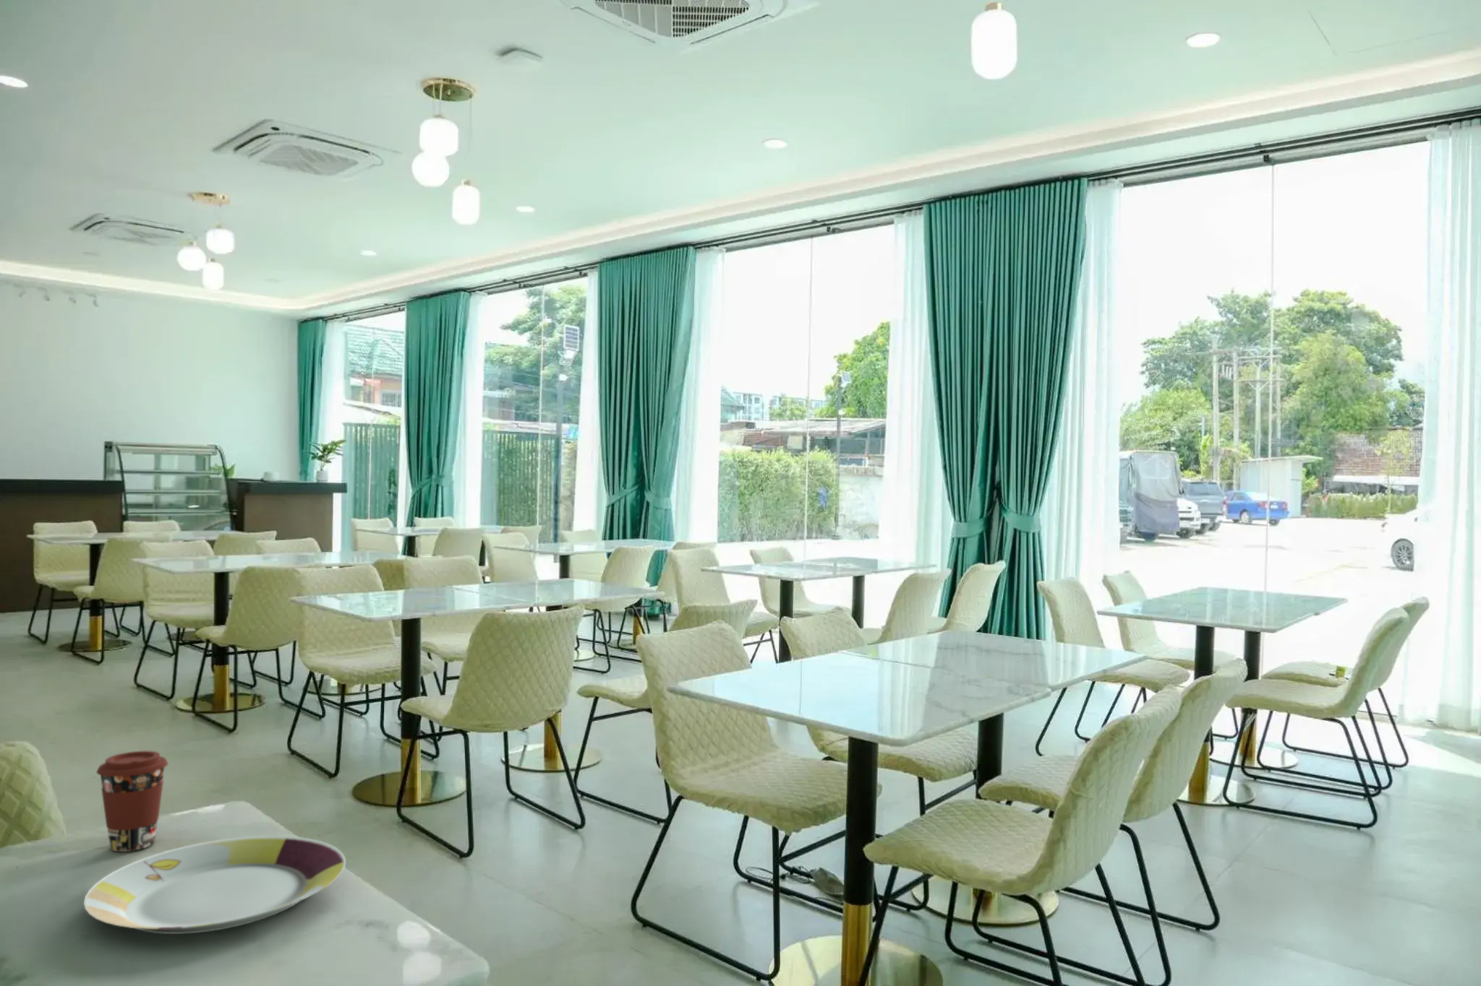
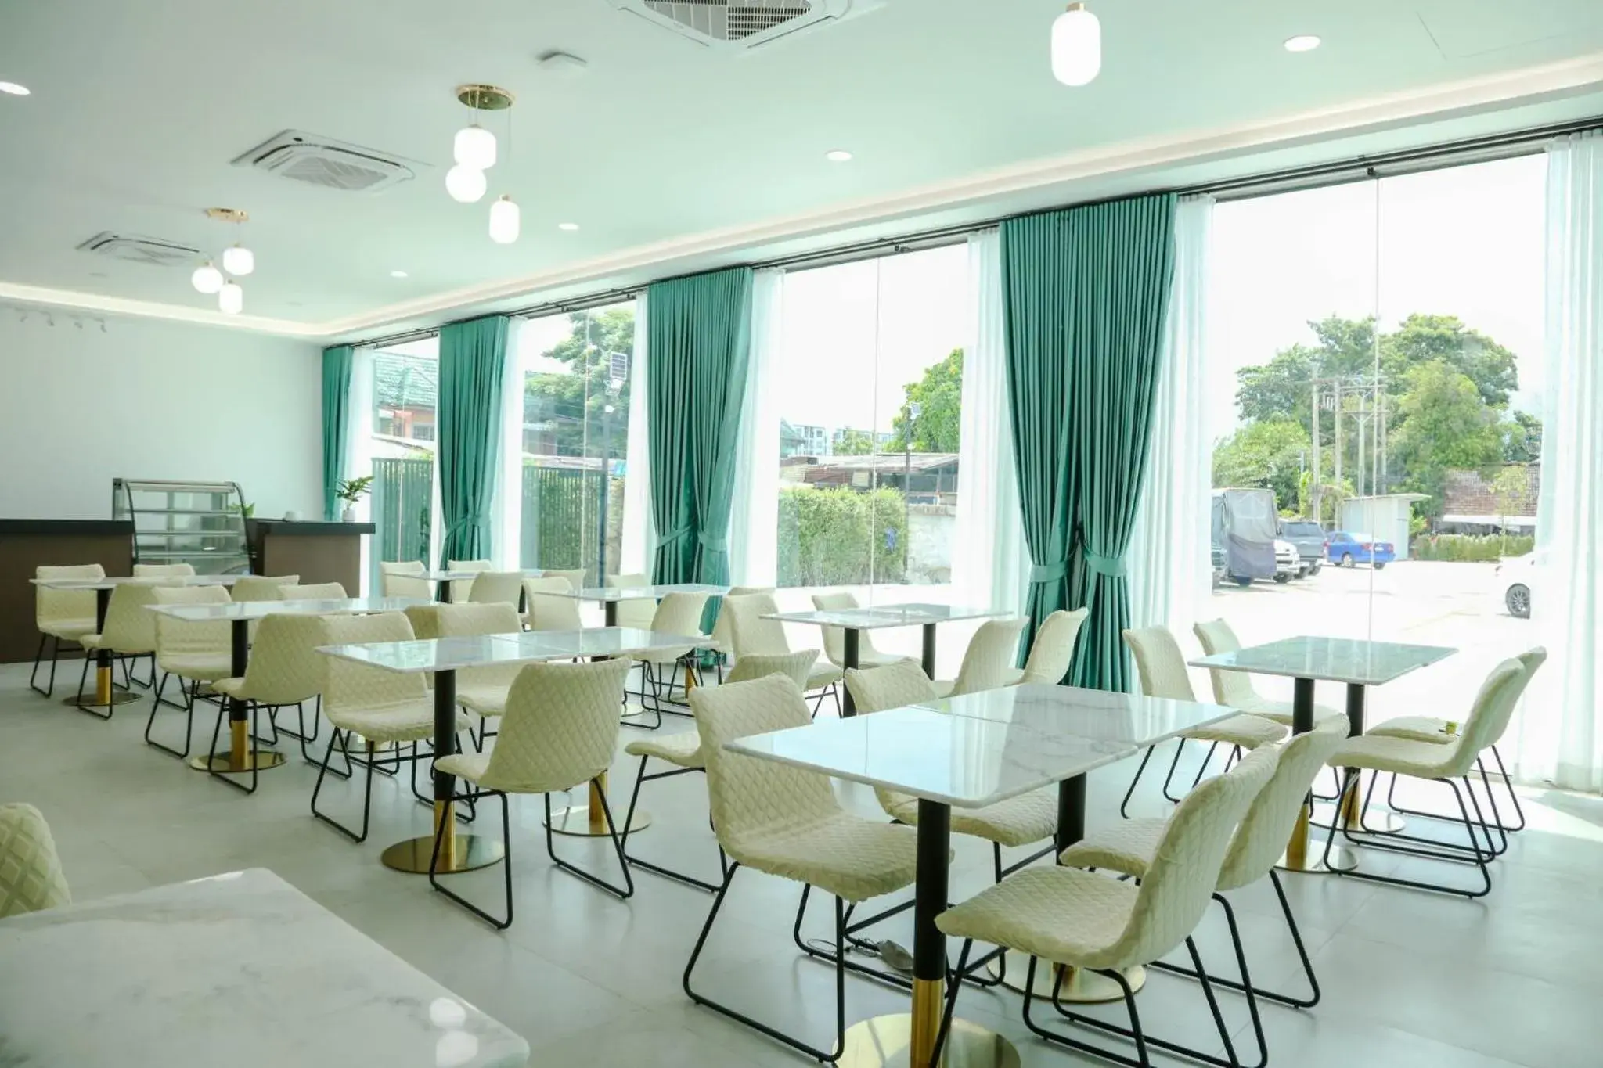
- coffee cup [96,749,170,853]
- plate [84,835,347,934]
